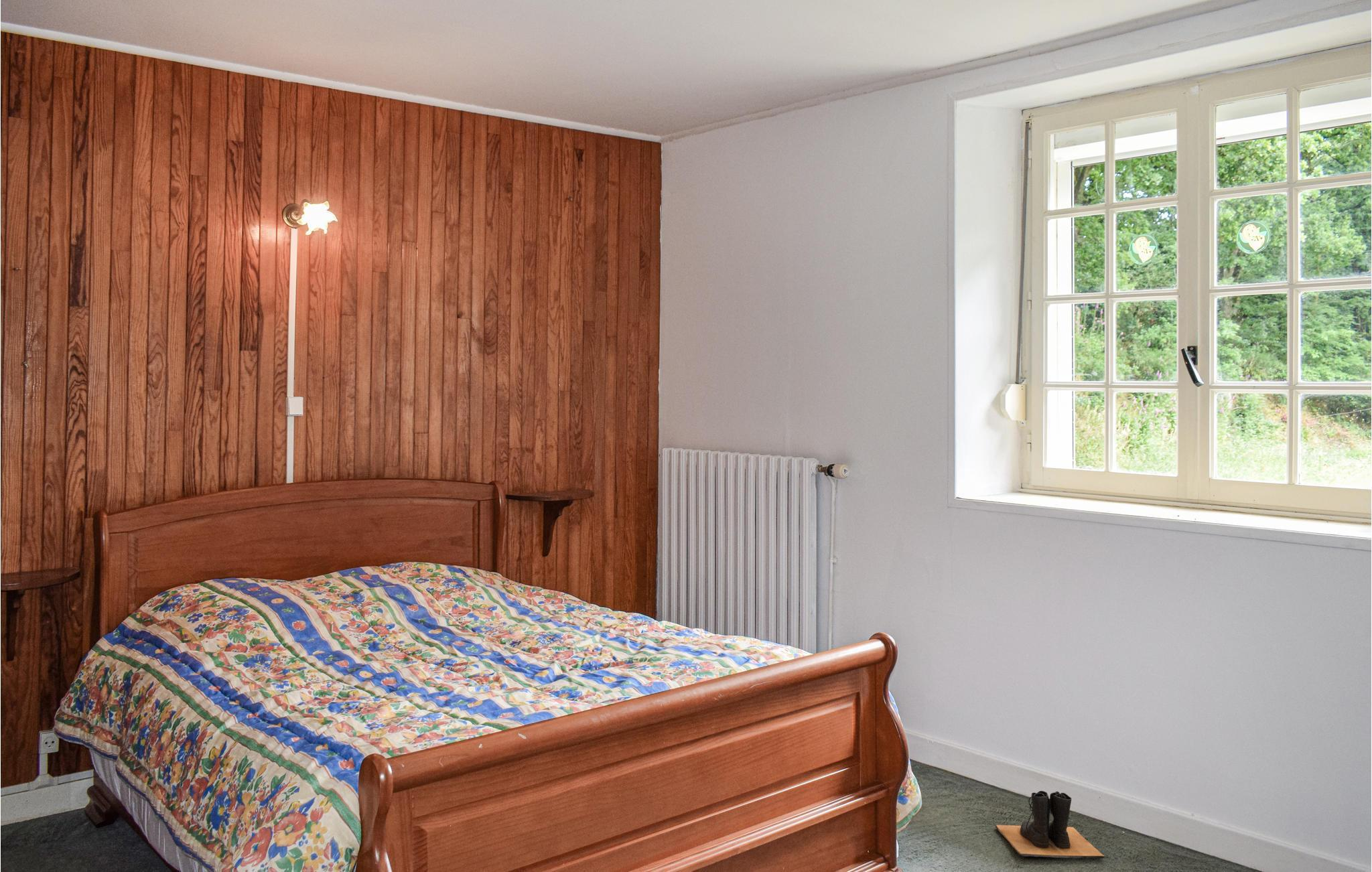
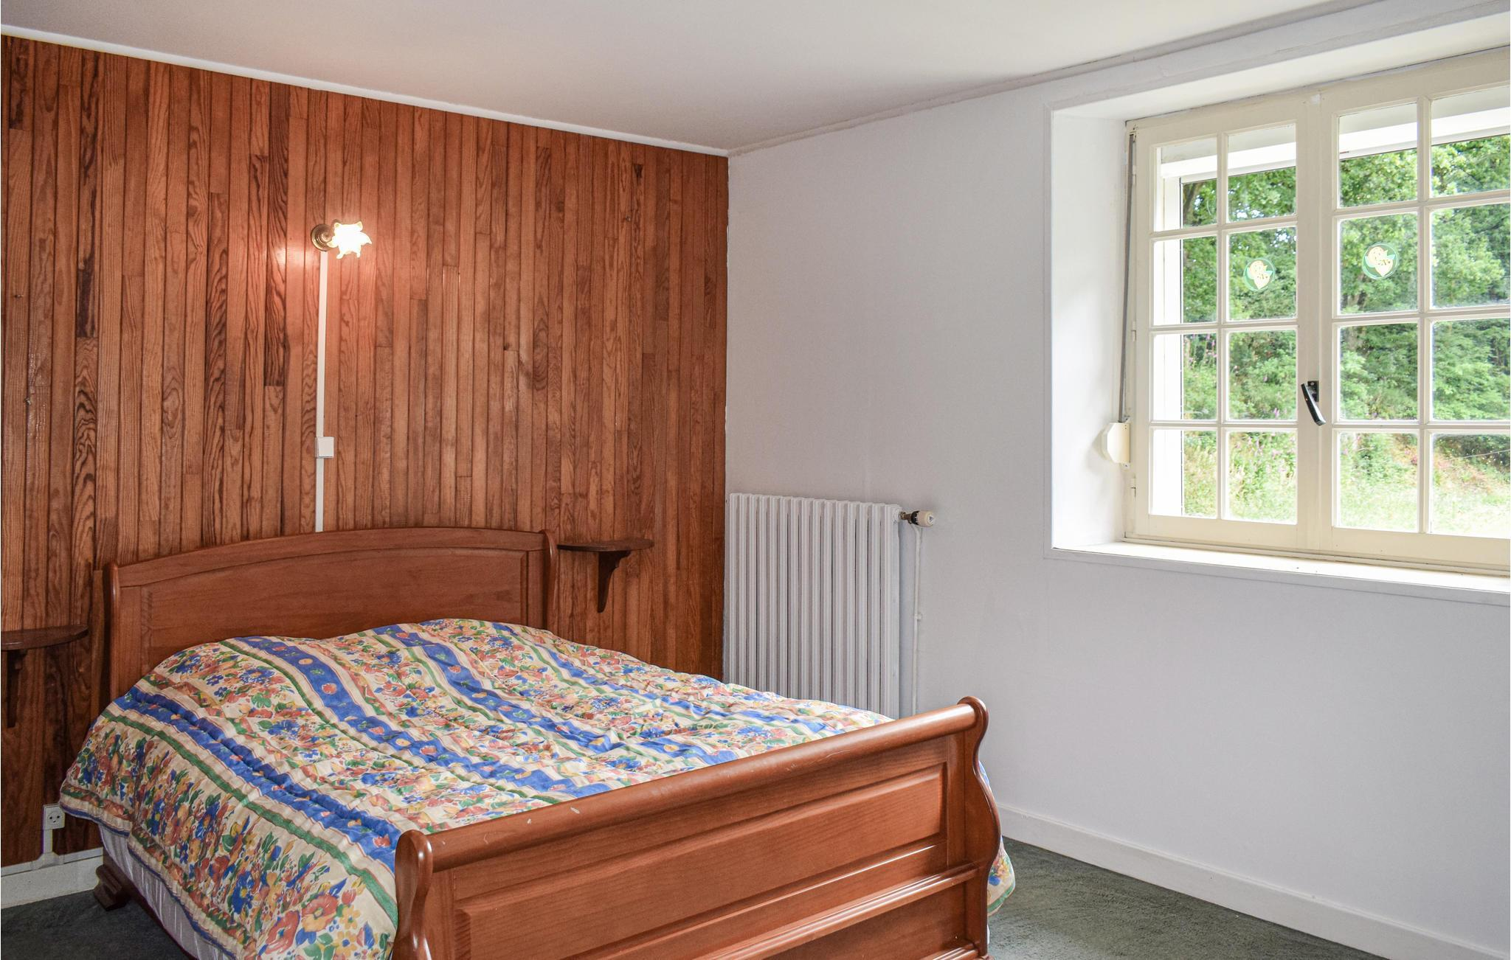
- boots [995,790,1105,859]
